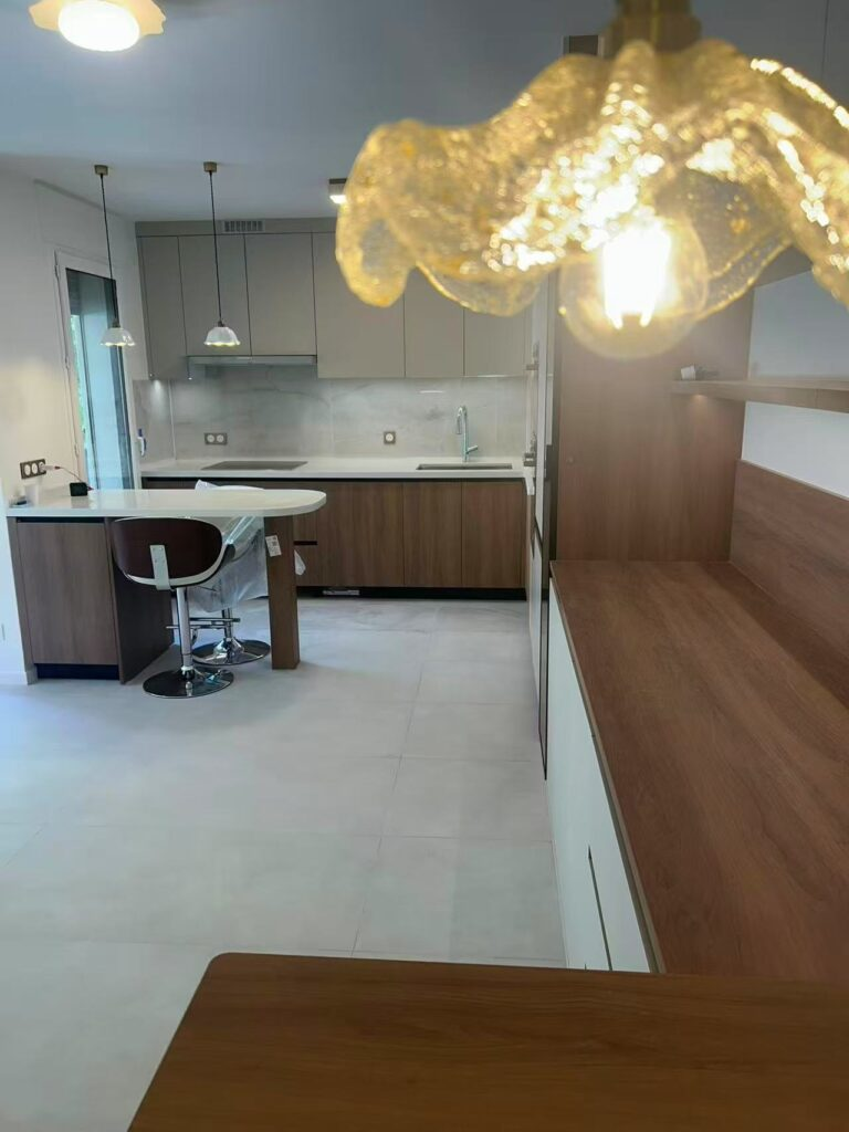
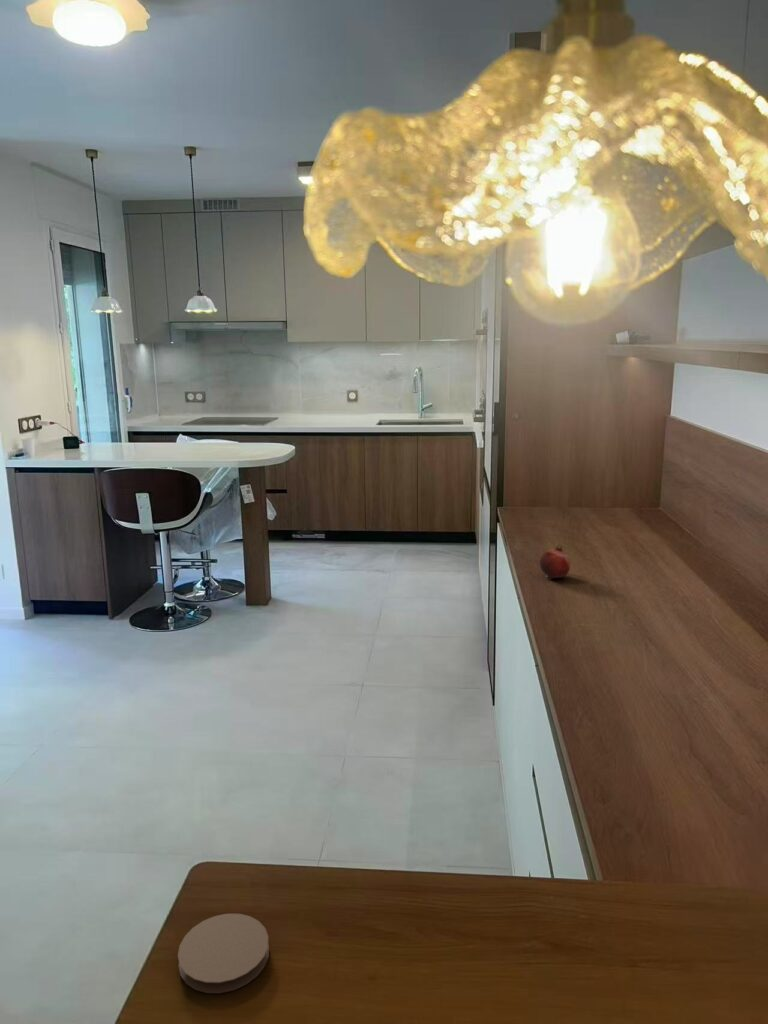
+ fruit [538,544,571,579]
+ coaster [177,913,270,994]
